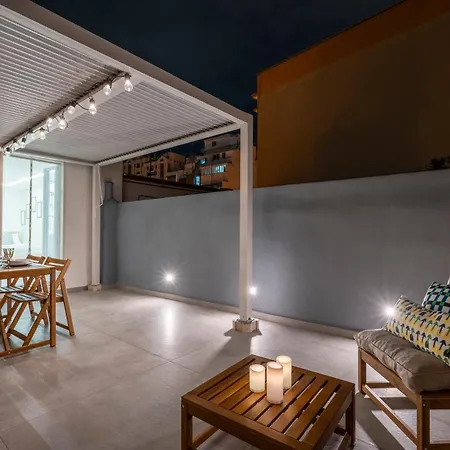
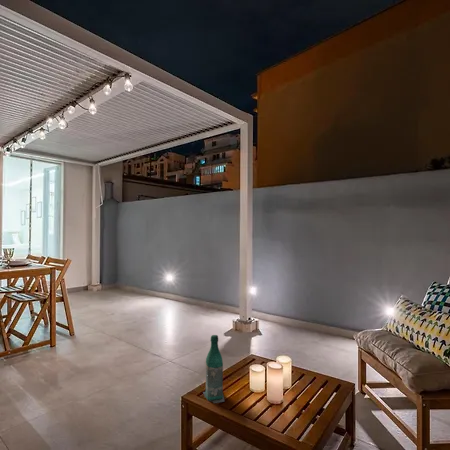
+ bottle [202,334,226,404]
